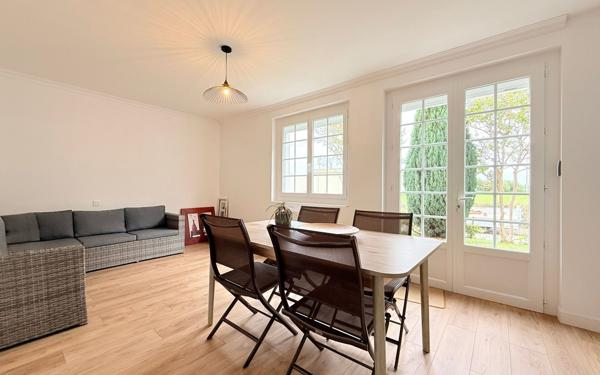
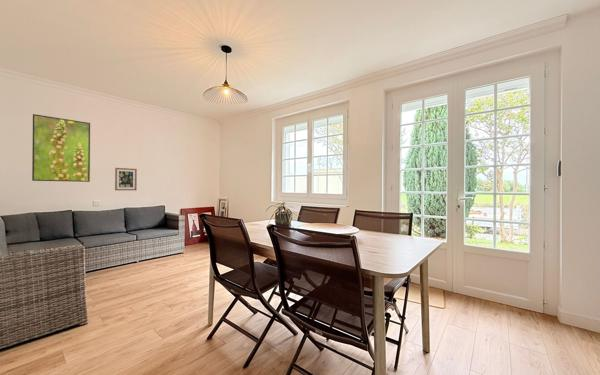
+ wall art [114,167,138,191]
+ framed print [31,113,91,183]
